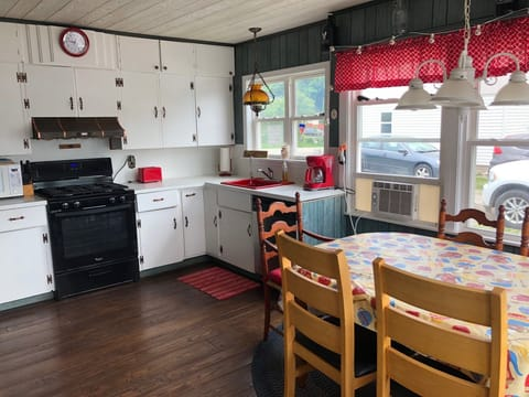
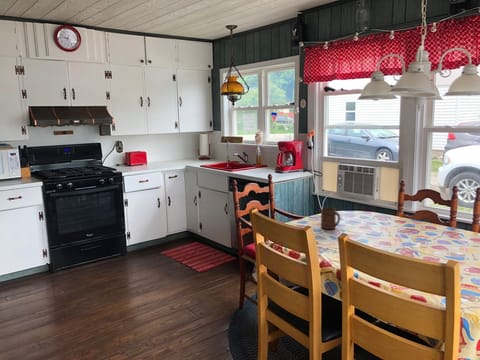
+ cup [320,207,341,230]
